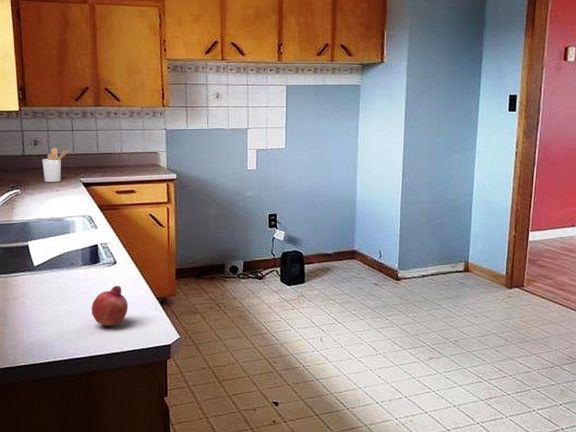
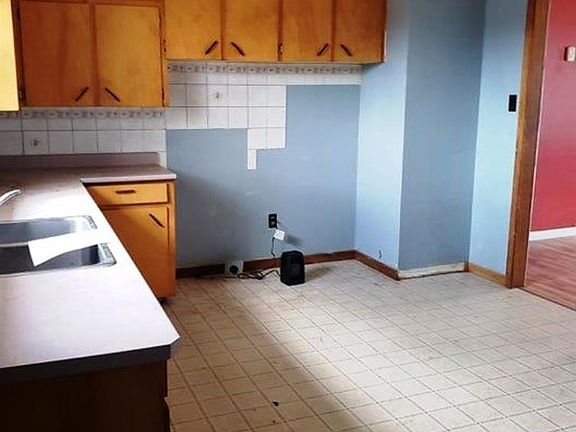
- fruit [91,285,129,327]
- utensil holder [41,147,71,183]
